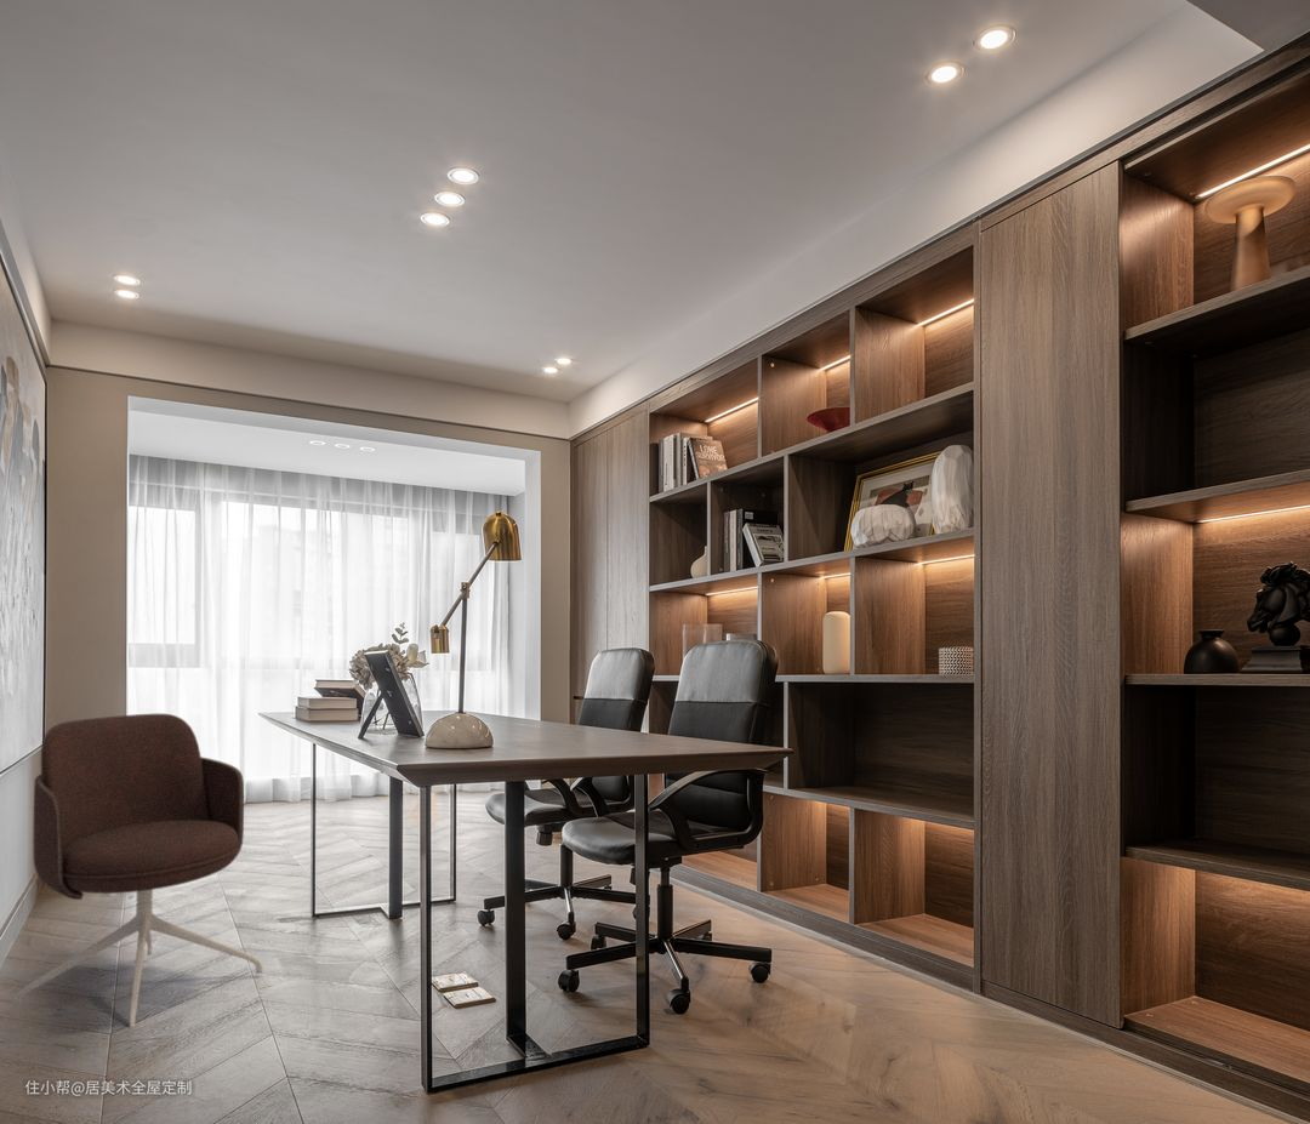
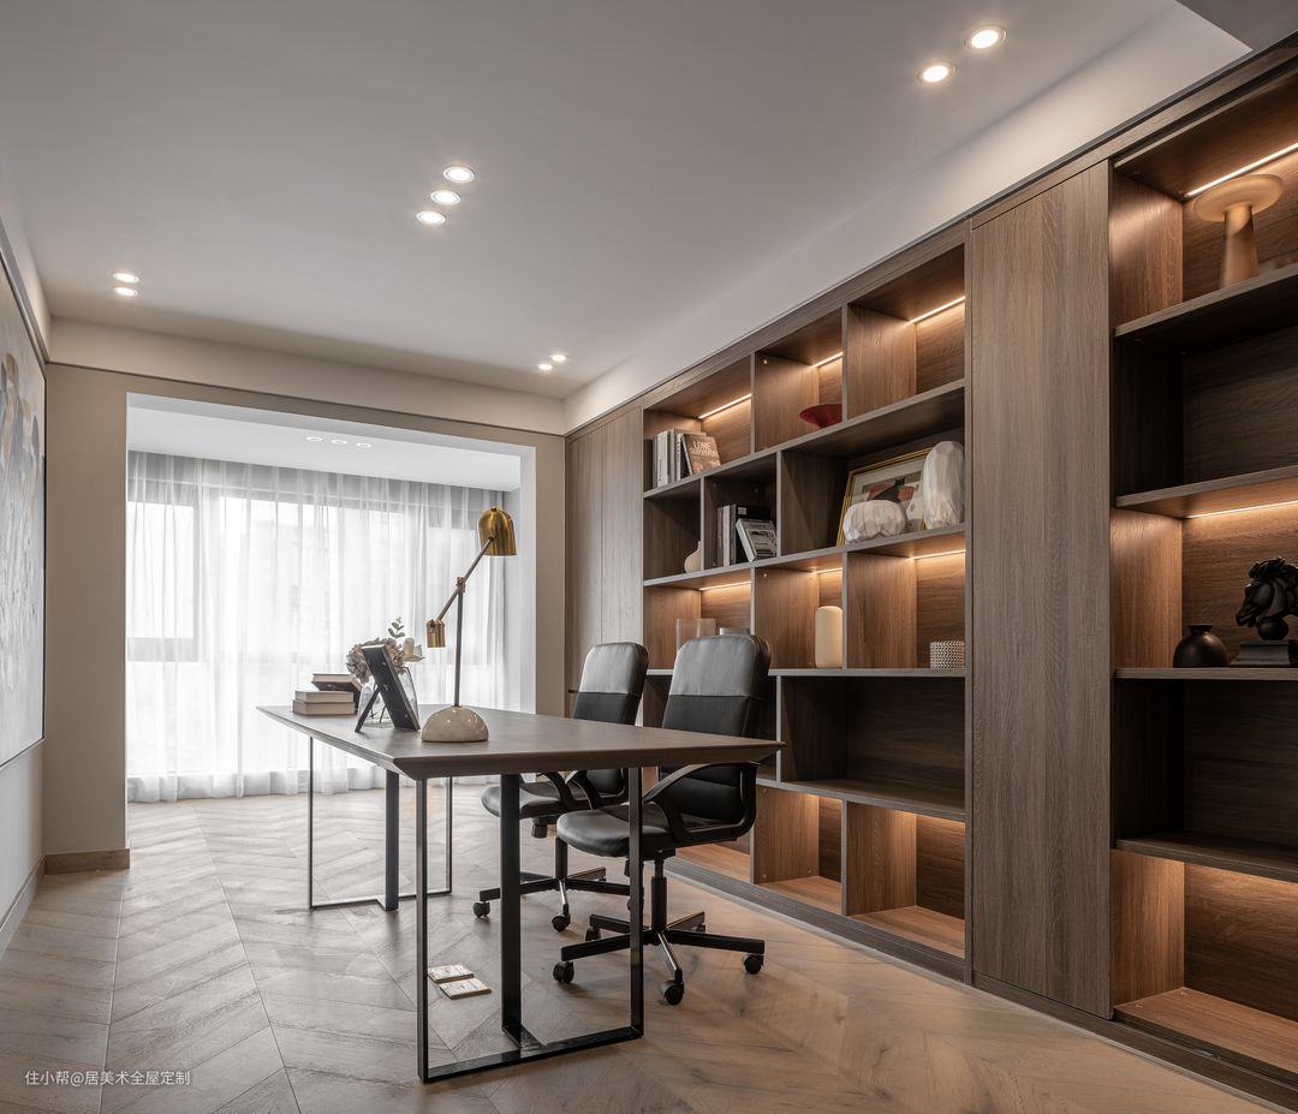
- office chair [11,713,264,1028]
